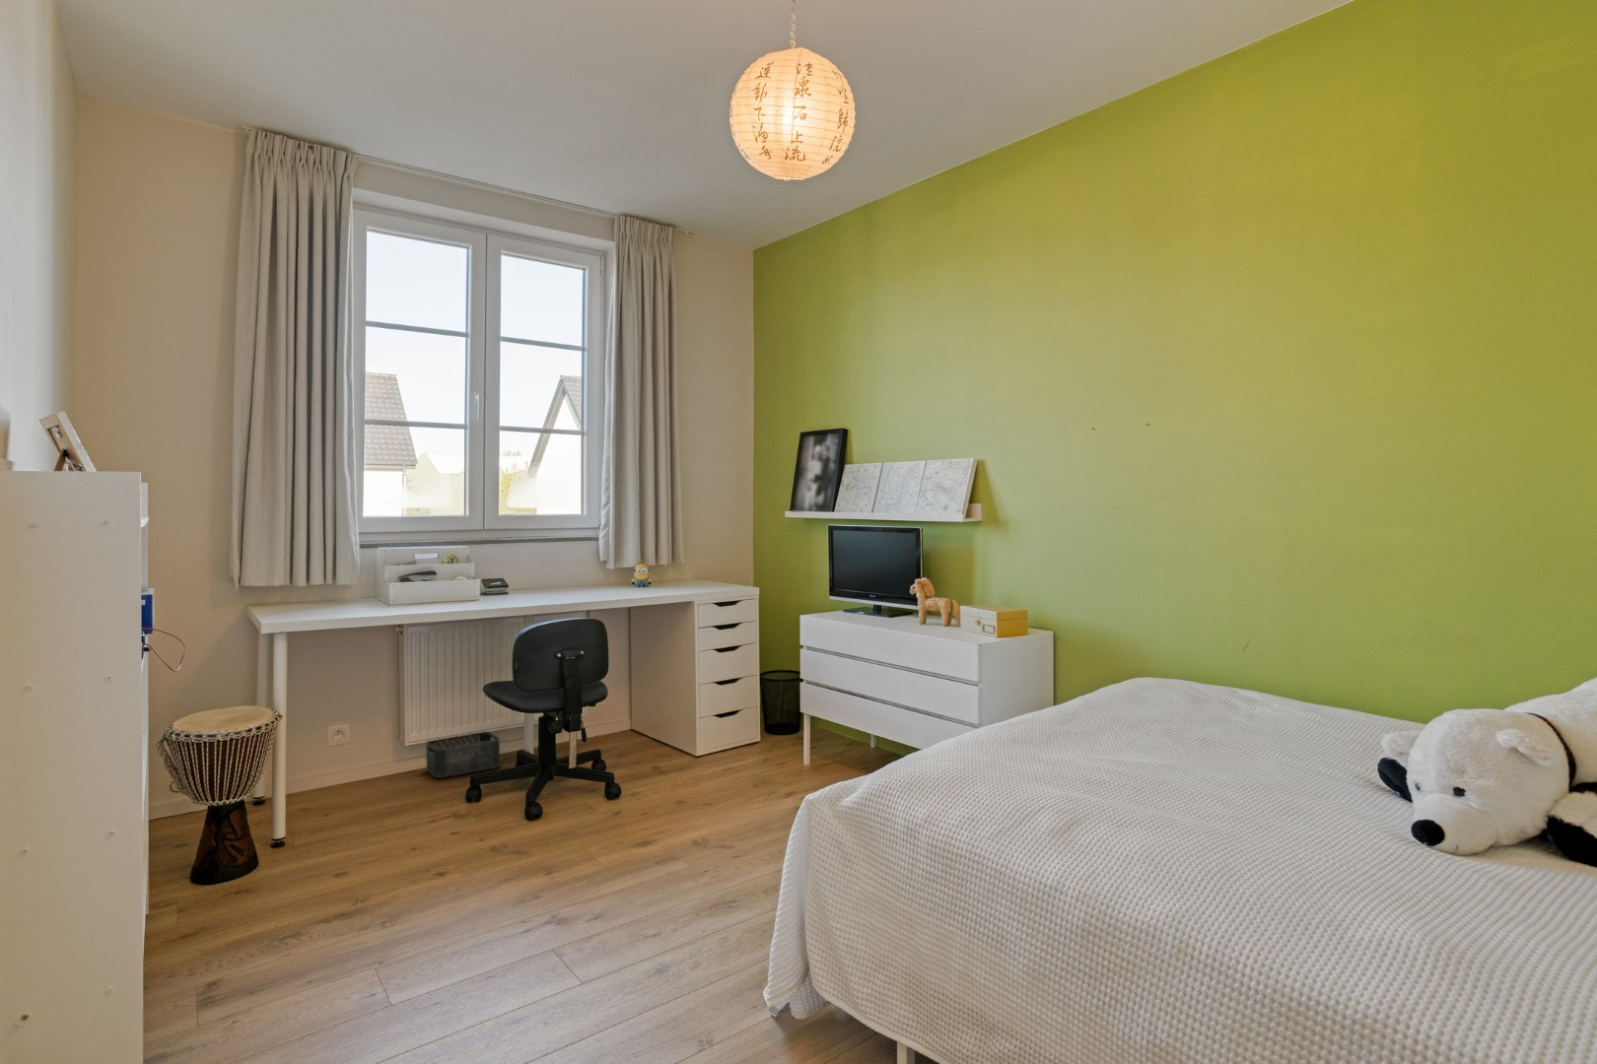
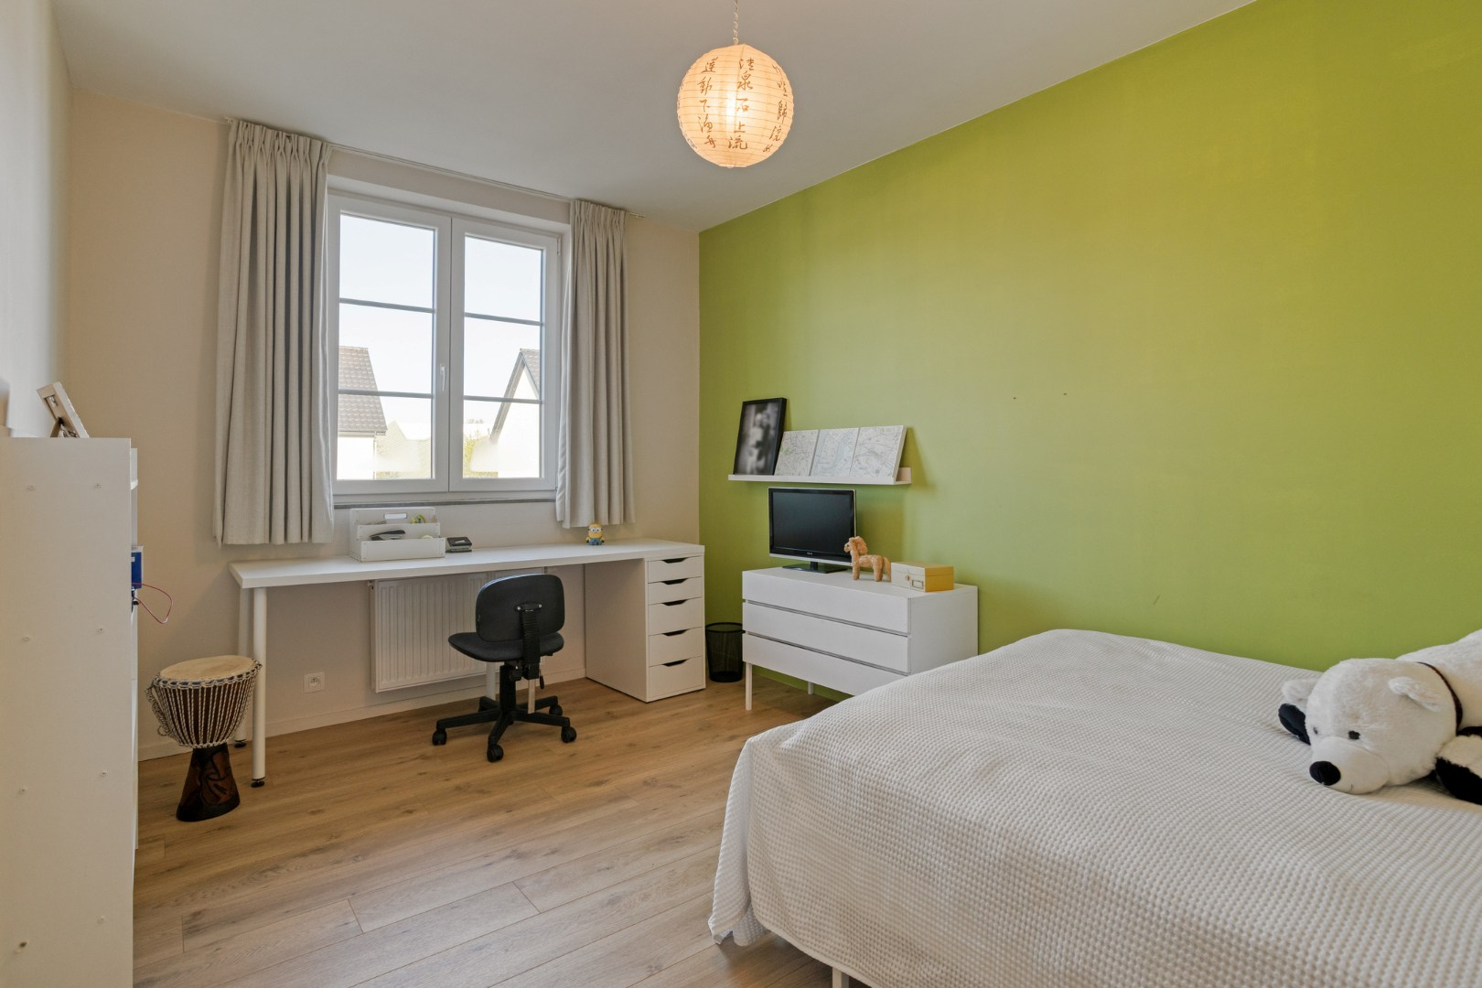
- storage bin [425,732,500,778]
